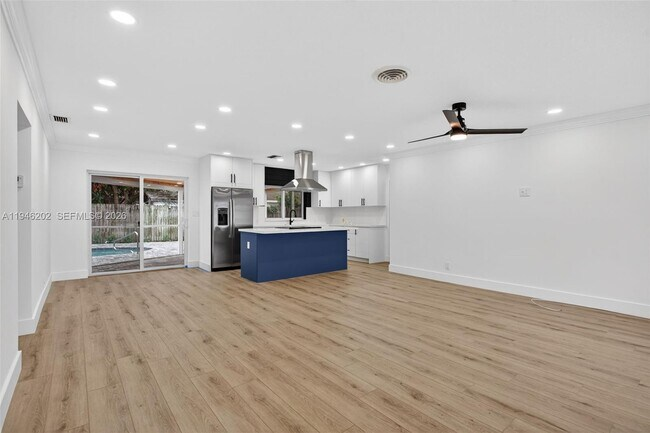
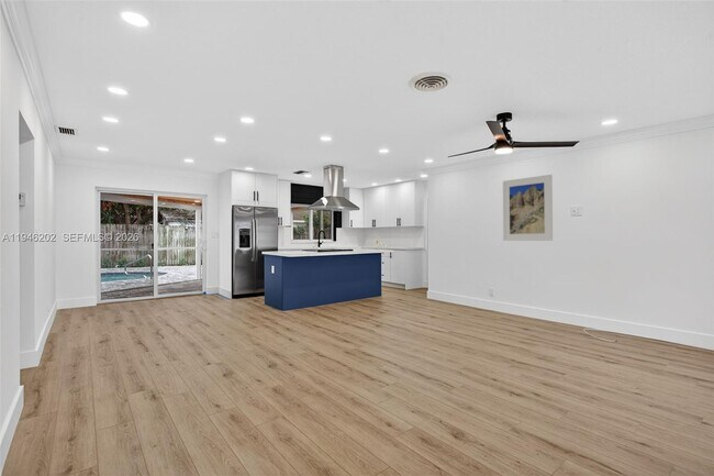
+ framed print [502,174,554,242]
